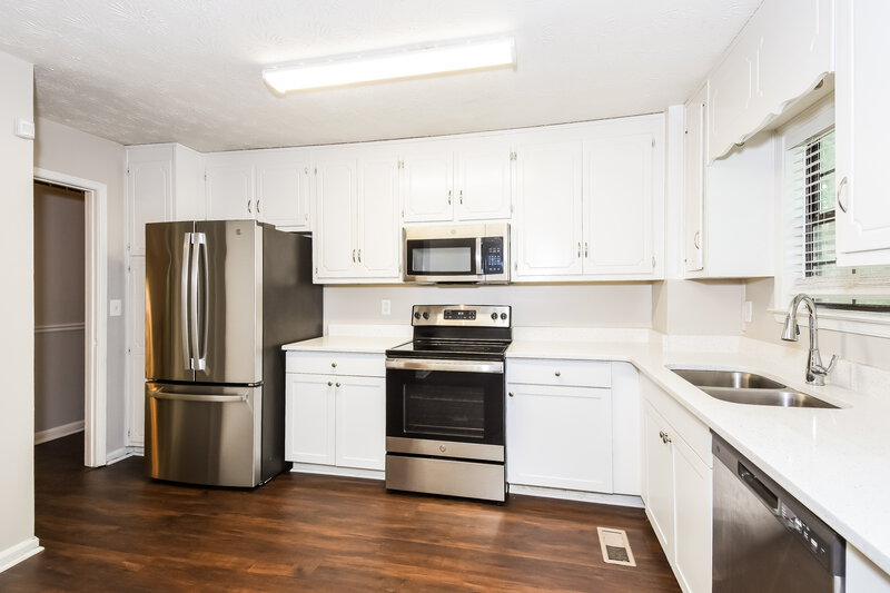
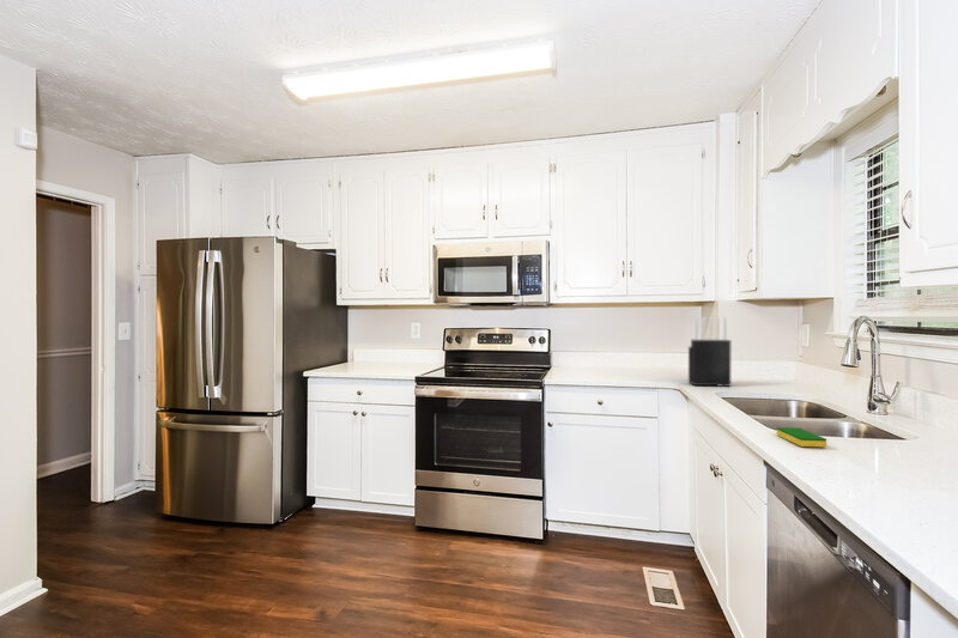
+ knife block [687,316,732,388]
+ dish sponge [776,426,827,448]
